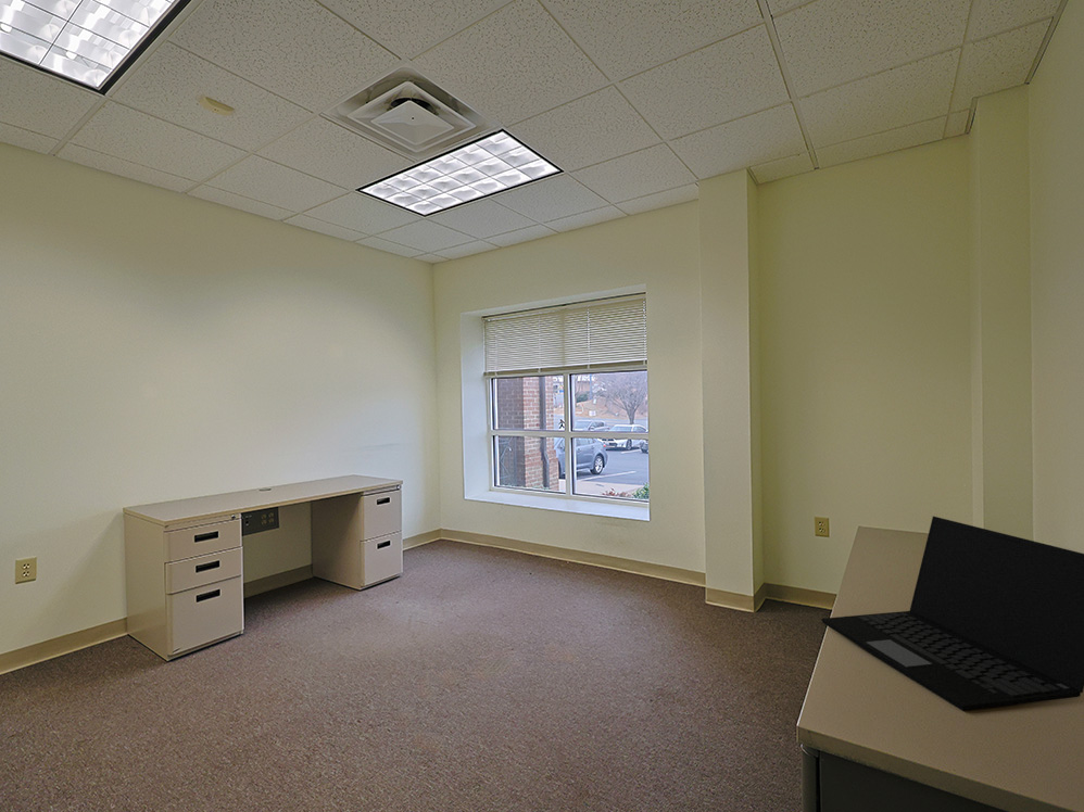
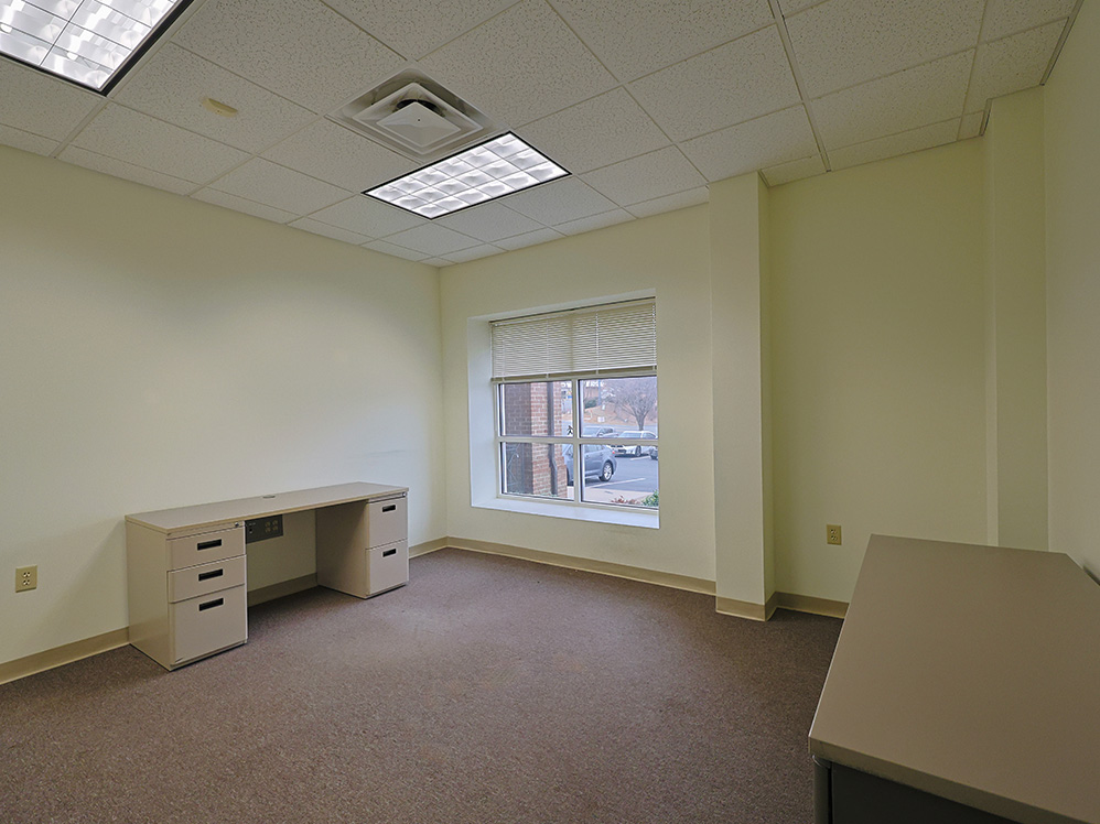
- laptop [820,516,1084,712]
